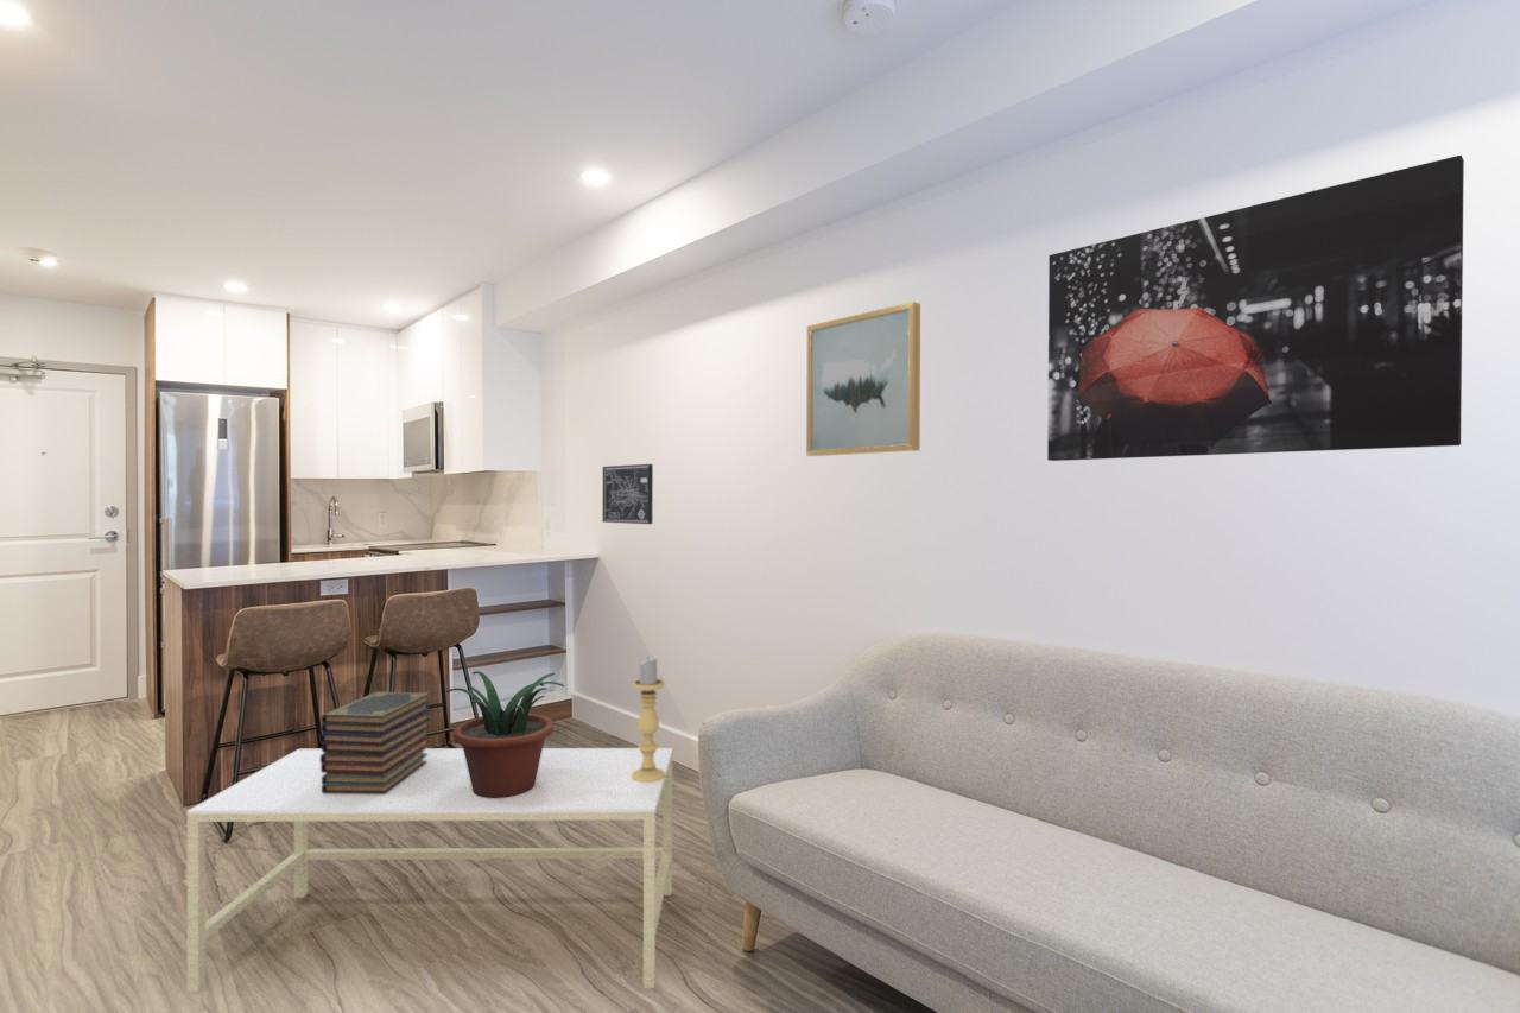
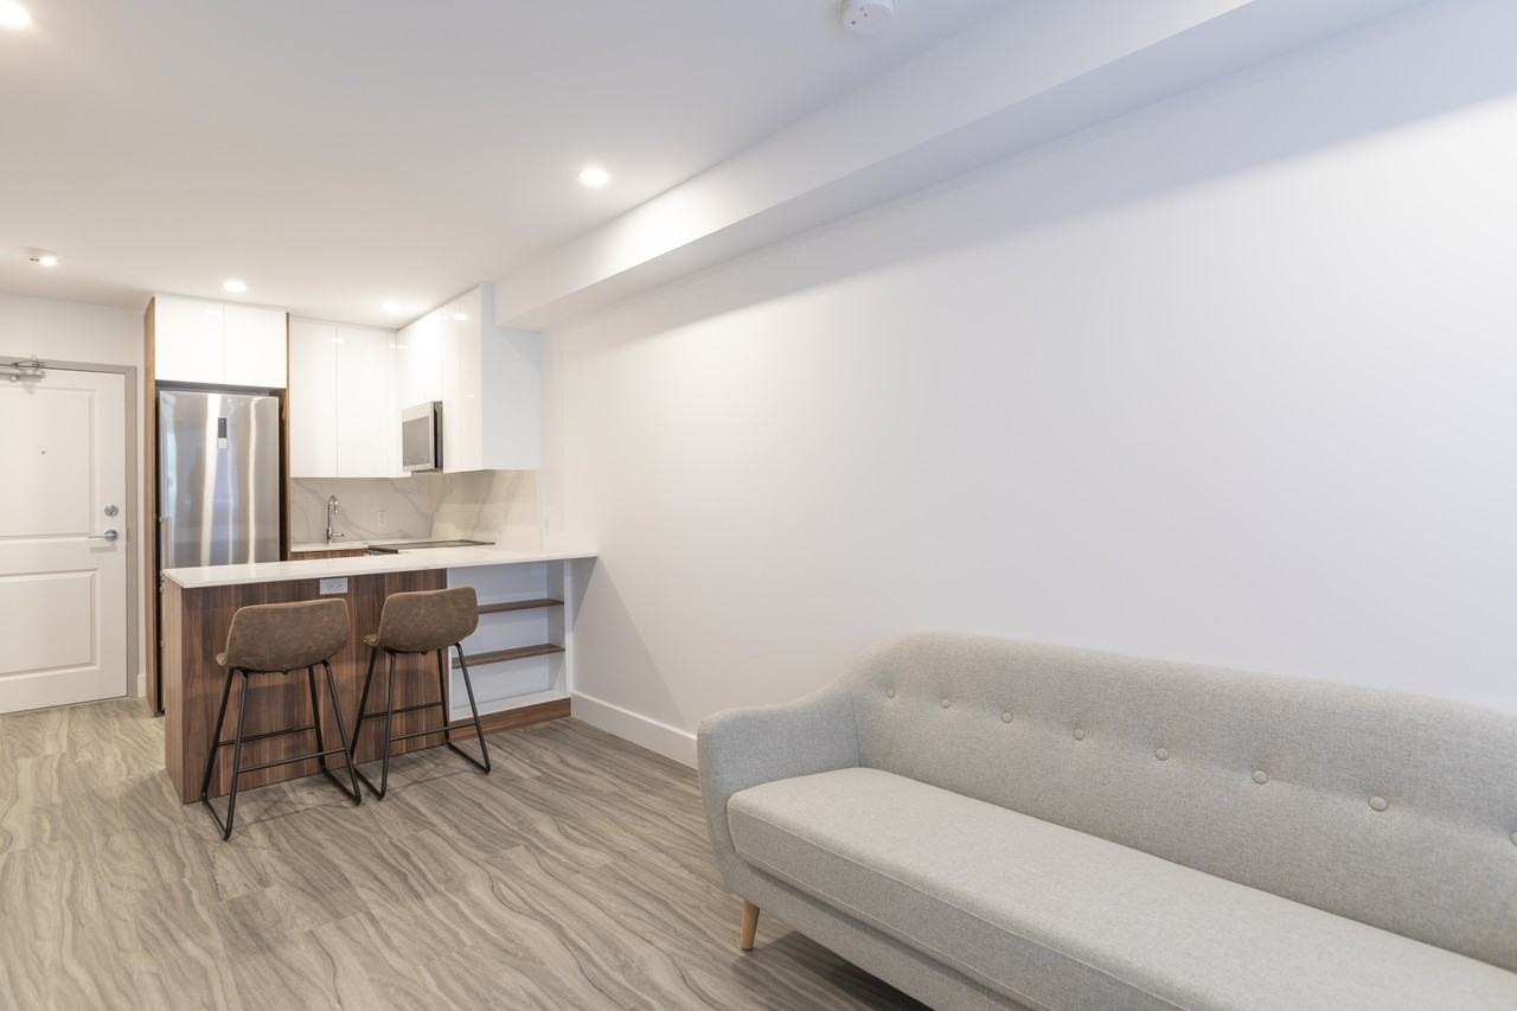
- wall art [805,300,922,457]
- wall art [1046,154,1465,462]
- candle holder [632,656,665,783]
- coffee table [186,747,673,994]
- wall art [602,463,654,525]
- potted plant [445,670,565,799]
- book stack [318,690,432,794]
